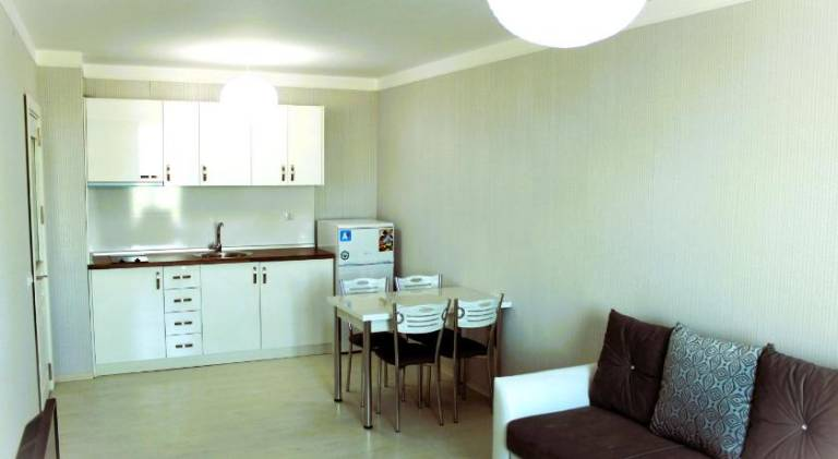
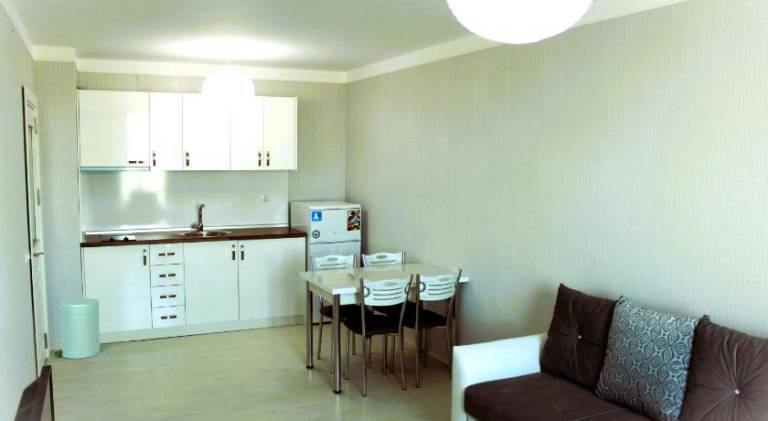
+ trash can [53,297,101,360]
